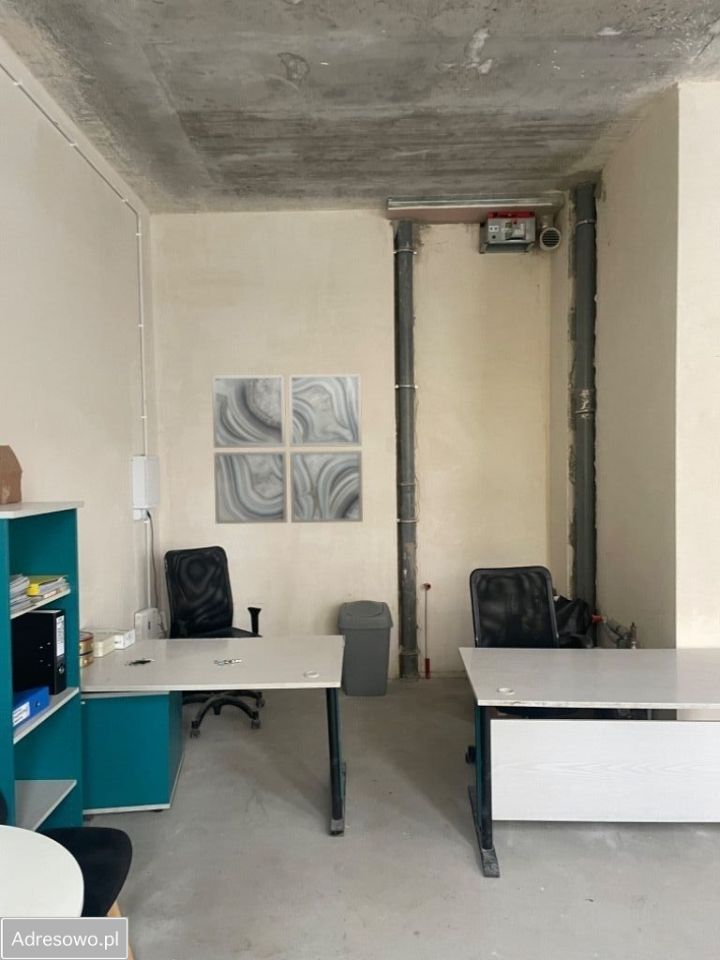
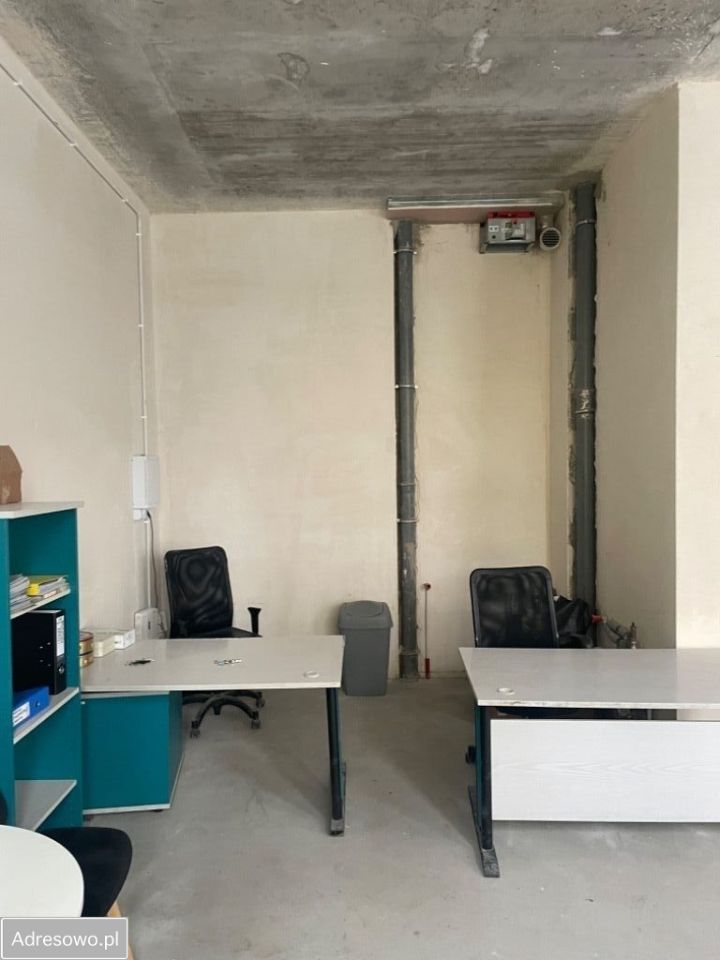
- wall art [211,372,364,525]
